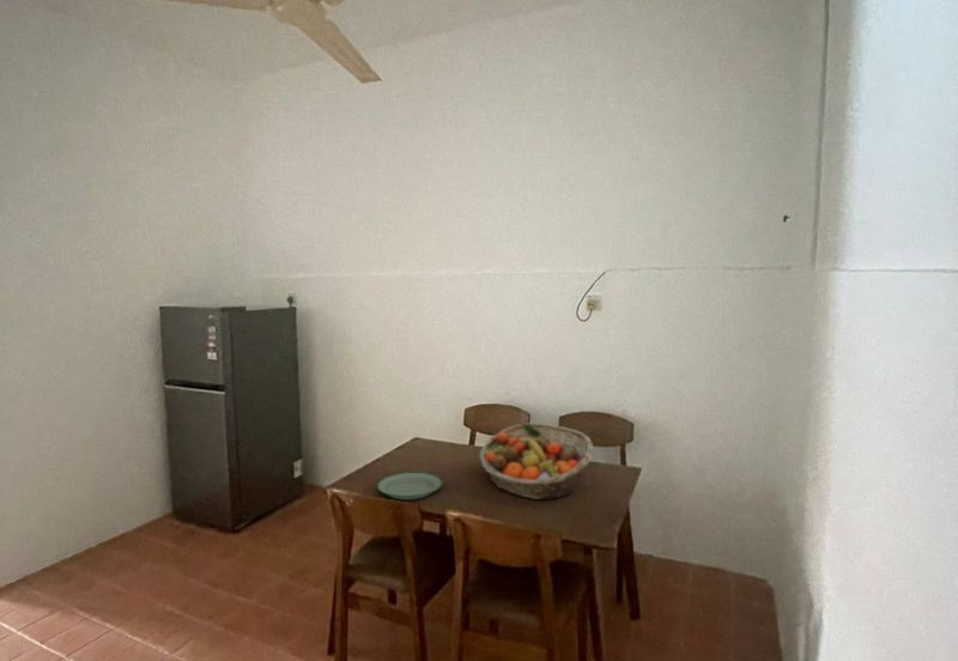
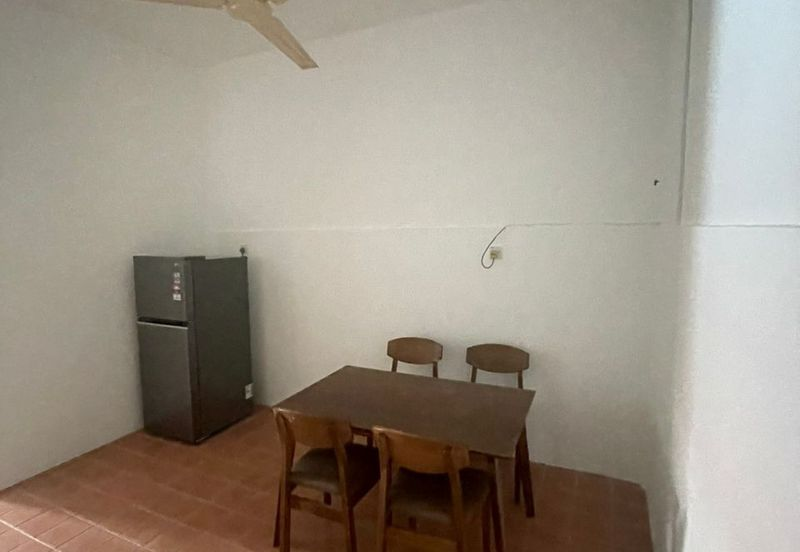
- fruit basket [478,423,594,501]
- plate [376,471,444,501]
